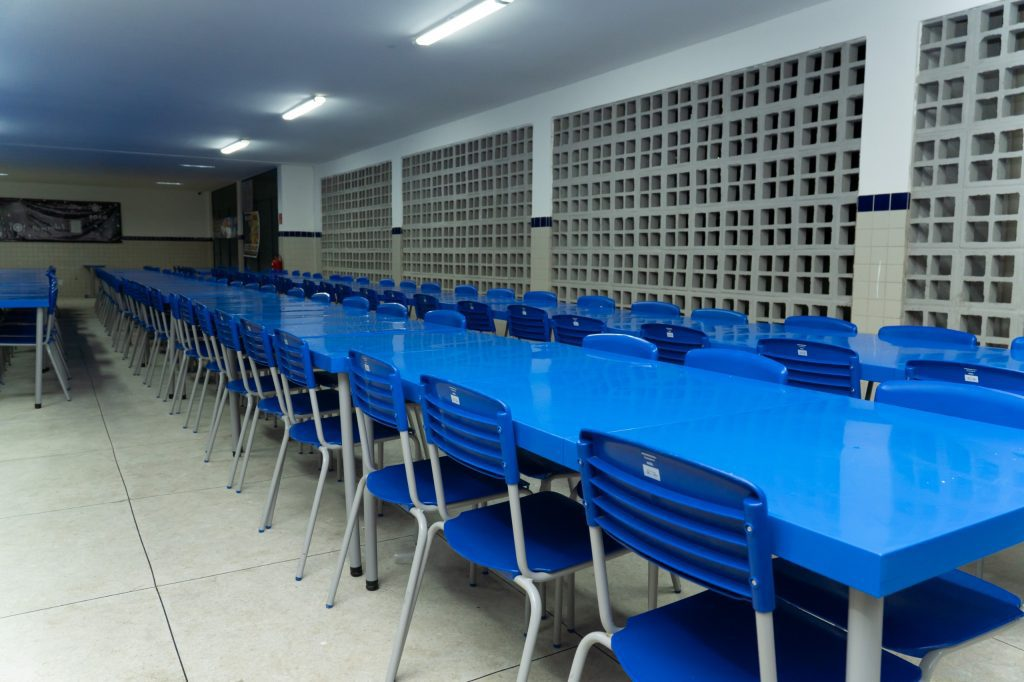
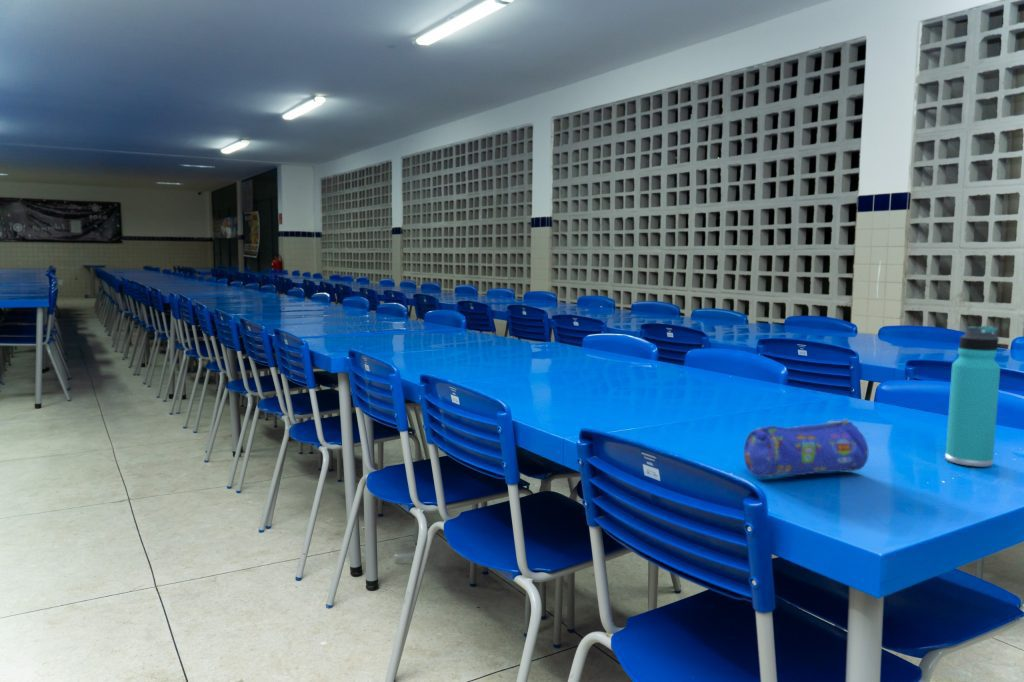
+ thermos bottle [944,325,1001,468]
+ pencil case [743,418,869,478]
